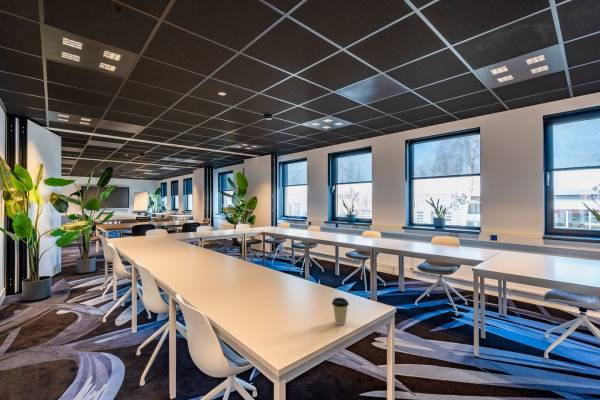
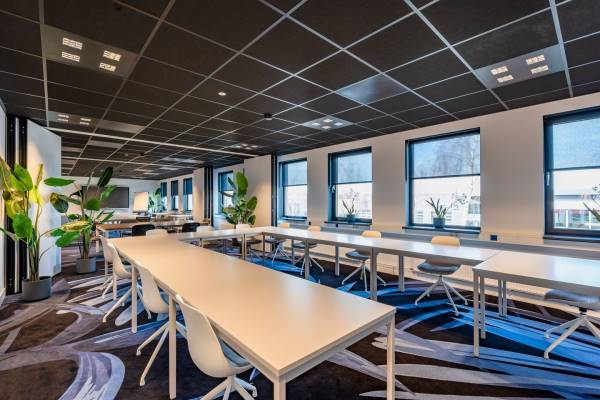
- coffee cup [331,297,350,326]
